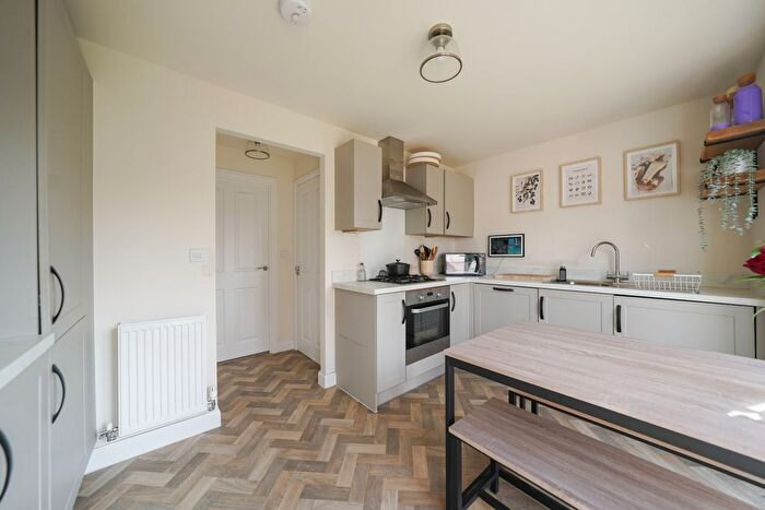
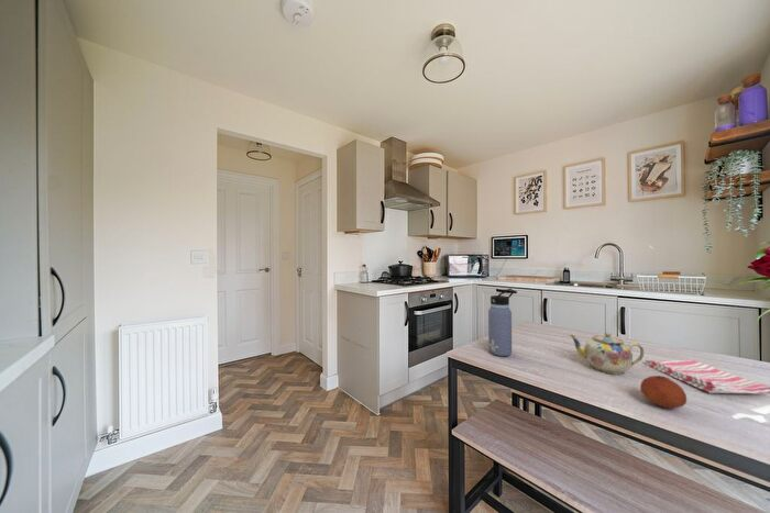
+ teapot [569,332,645,376]
+ dish towel [644,359,770,395]
+ water bottle [487,288,515,357]
+ fruit [639,375,688,410]
